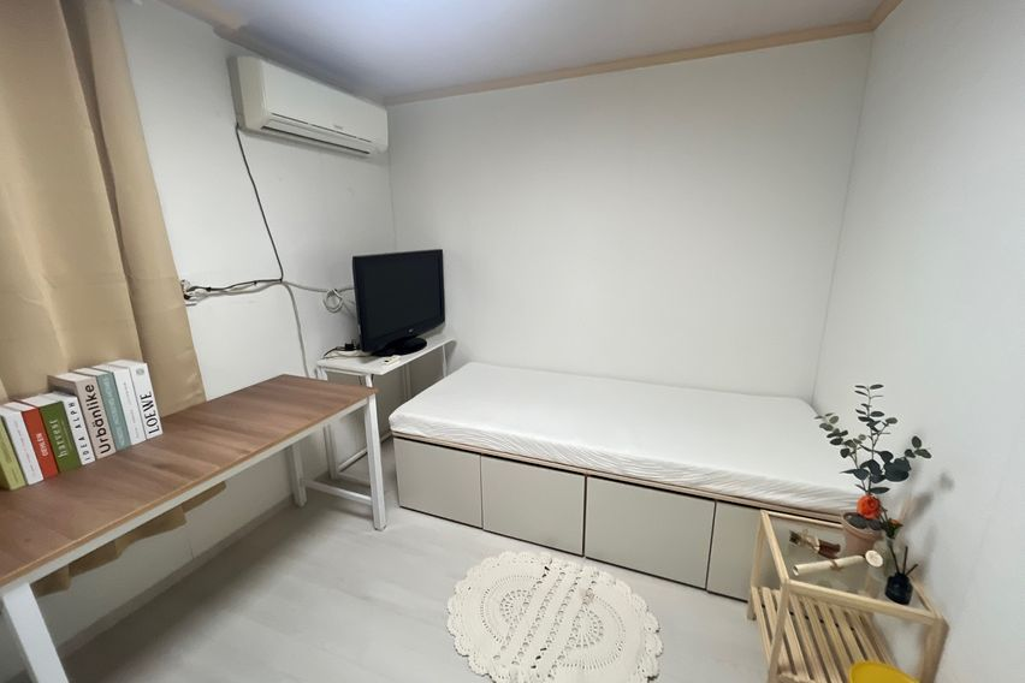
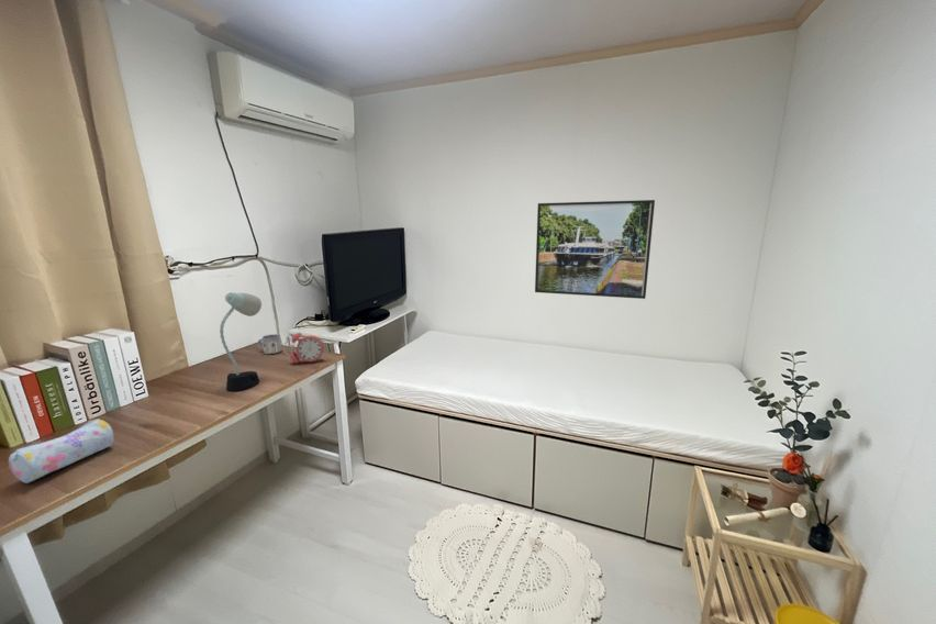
+ pencil case [8,417,114,484]
+ alarm clock [282,332,330,365]
+ desk lamp [219,291,263,392]
+ mug [257,333,282,355]
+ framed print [534,199,656,300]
